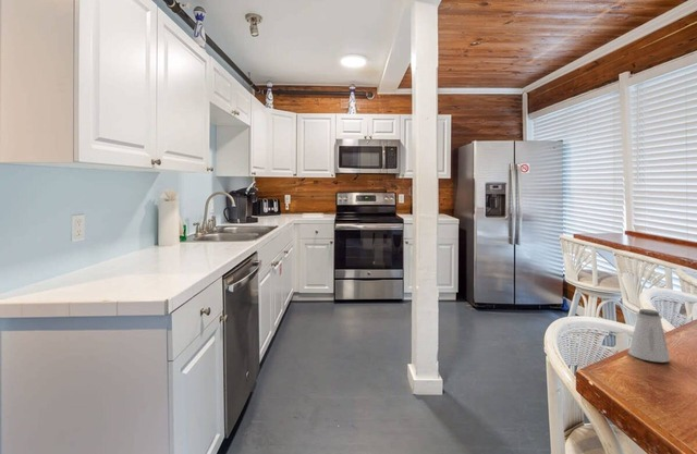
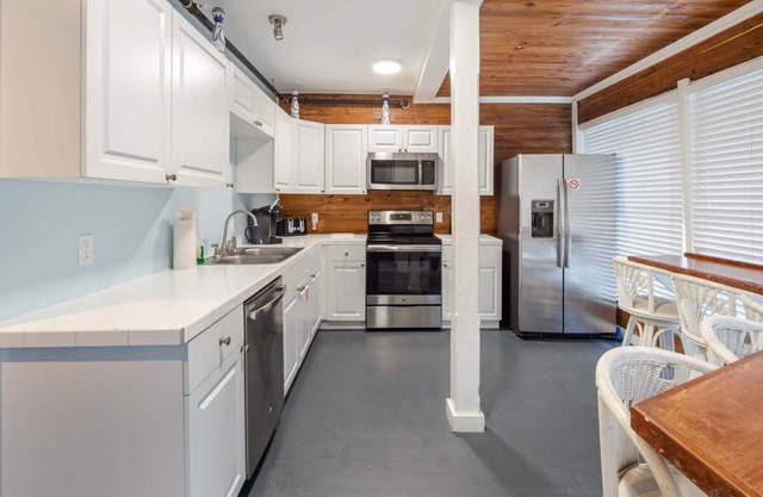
- saltshaker [627,308,671,364]
